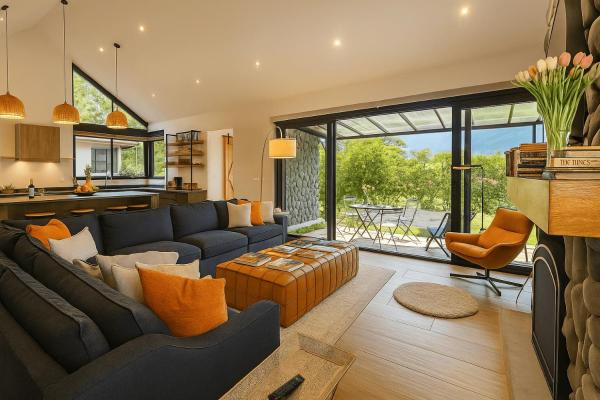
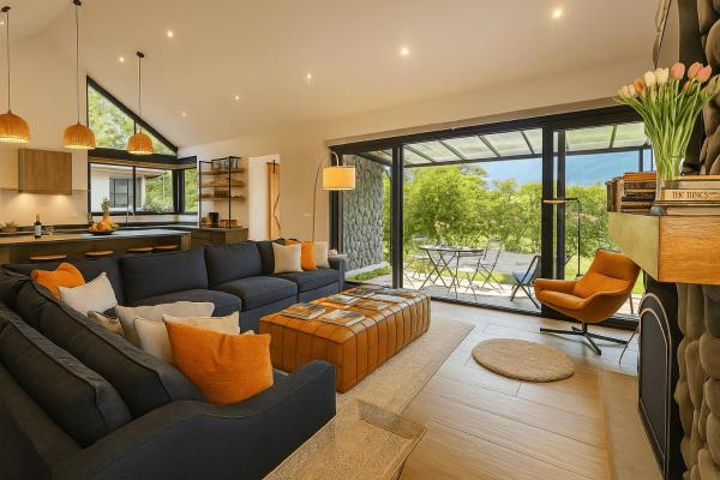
- remote control [267,373,306,400]
